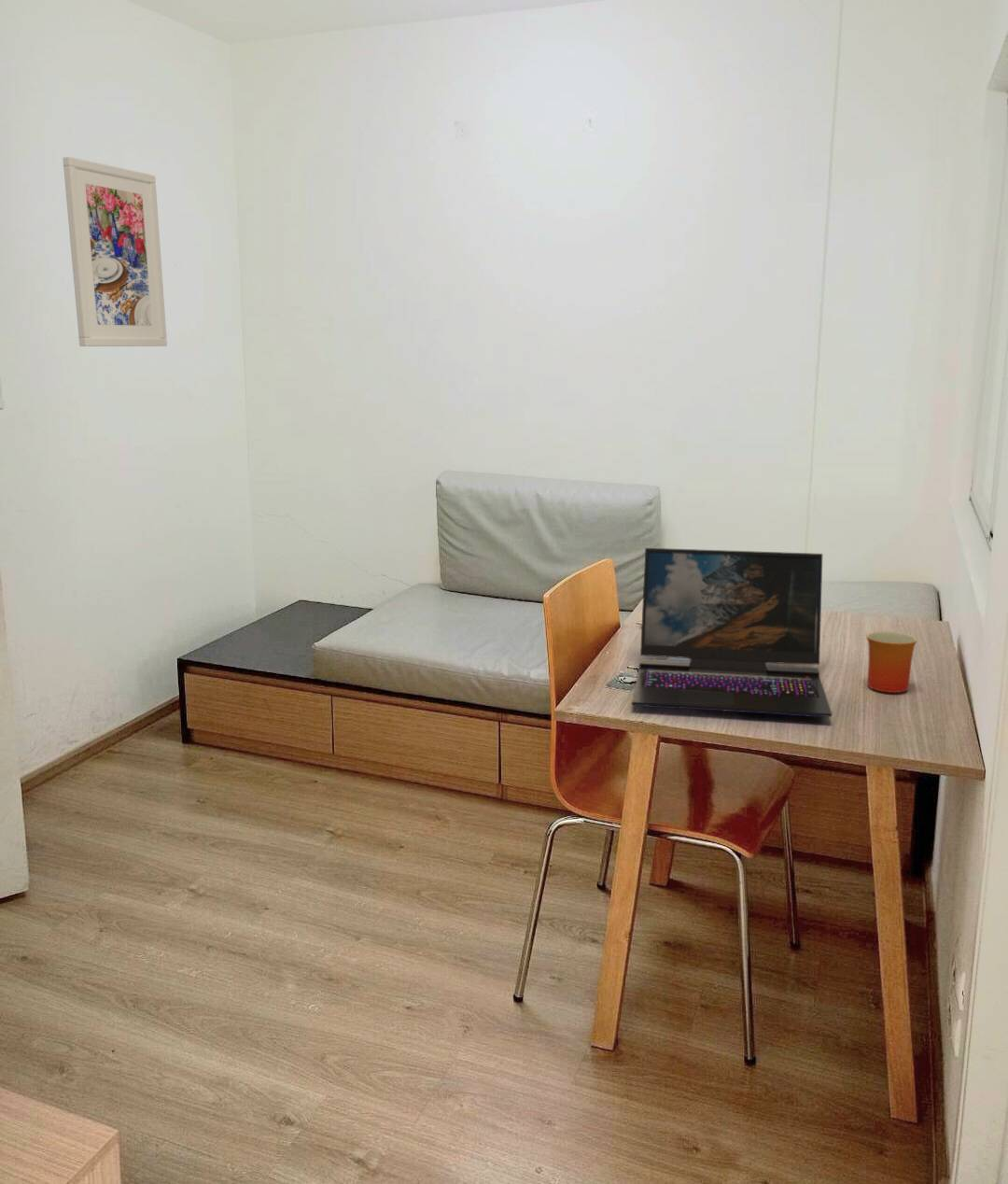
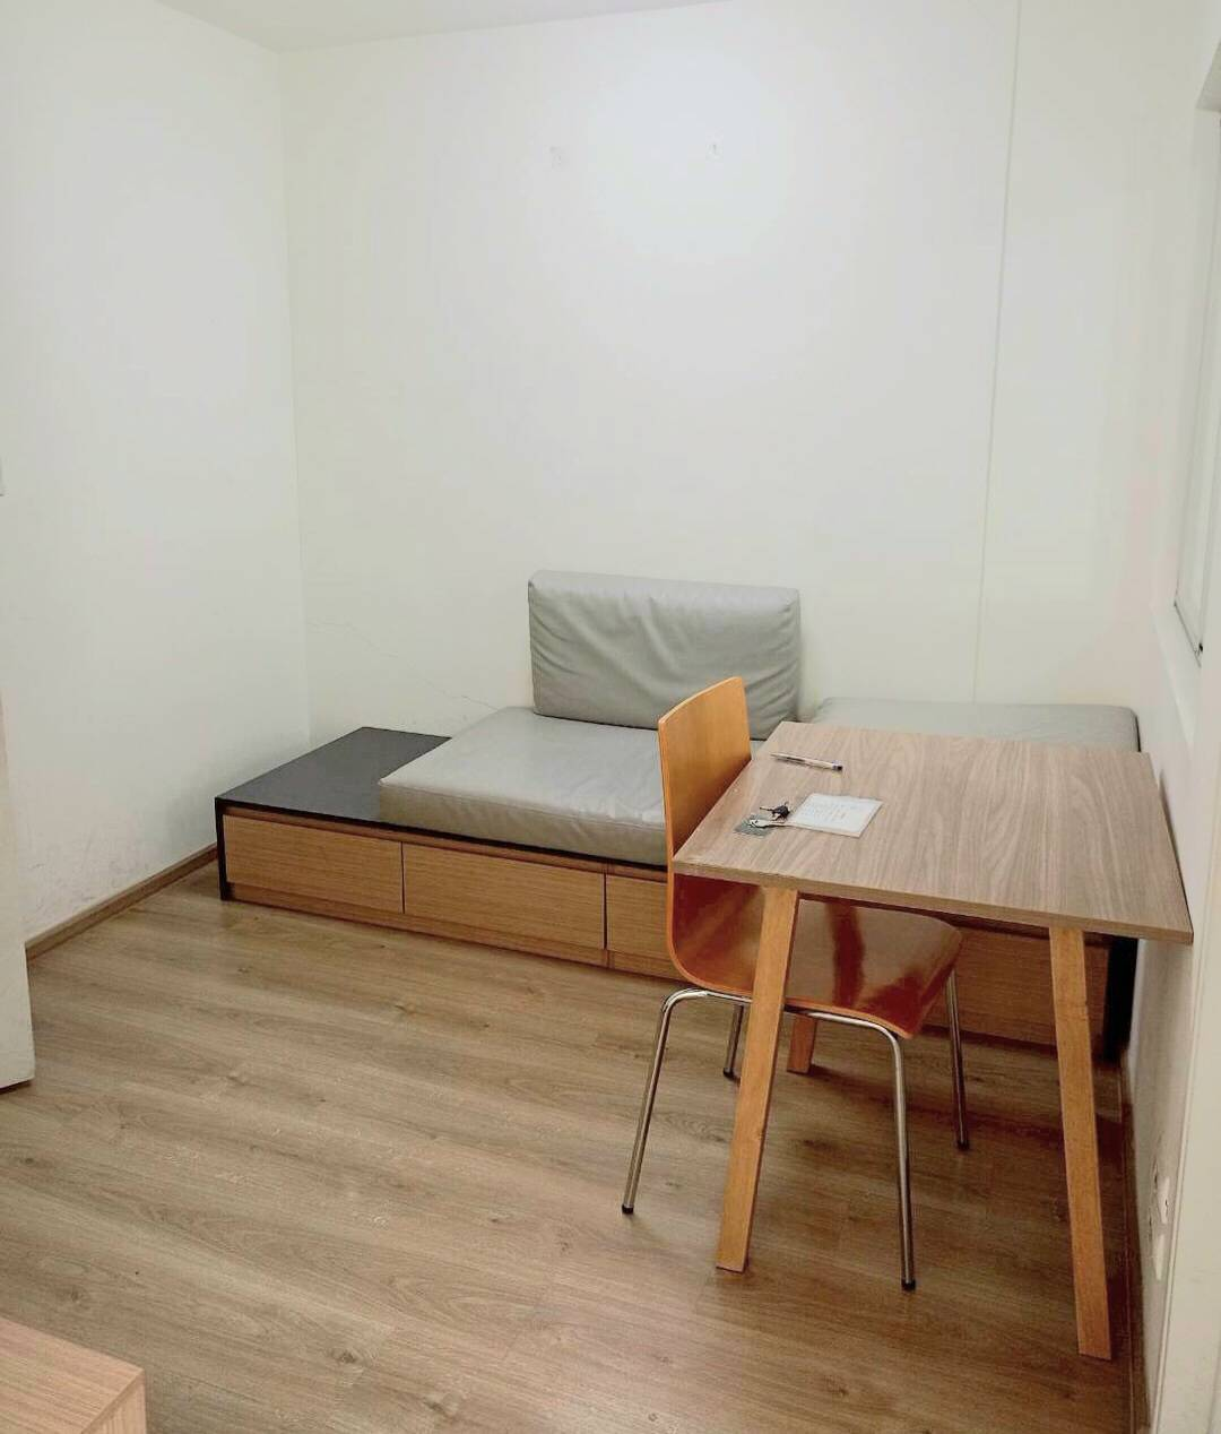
- laptop [631,547,833,718]
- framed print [62,156,168,347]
- mug [865,630,918,694]
